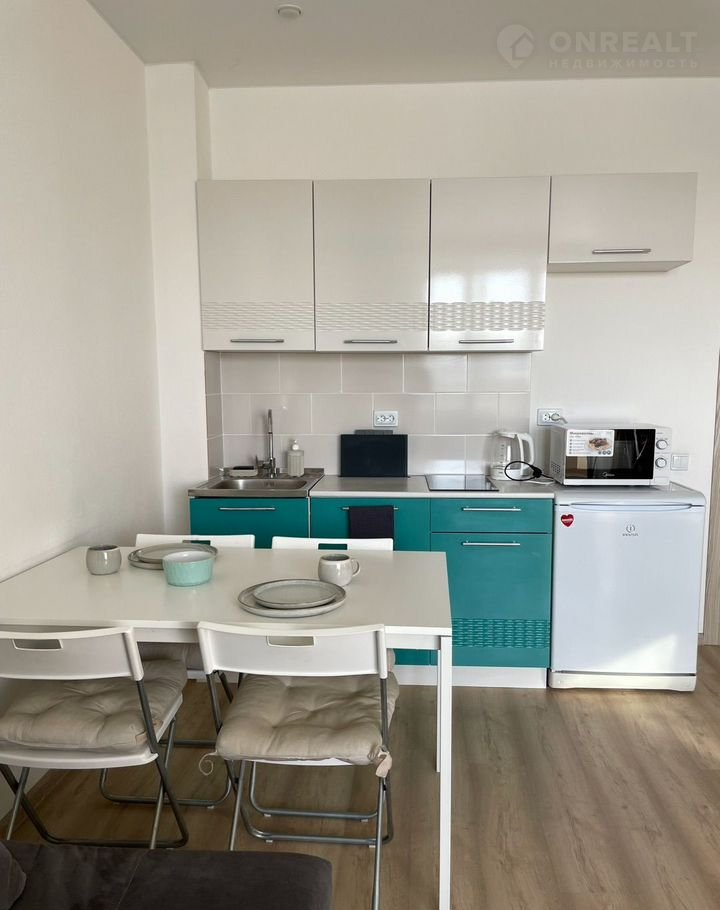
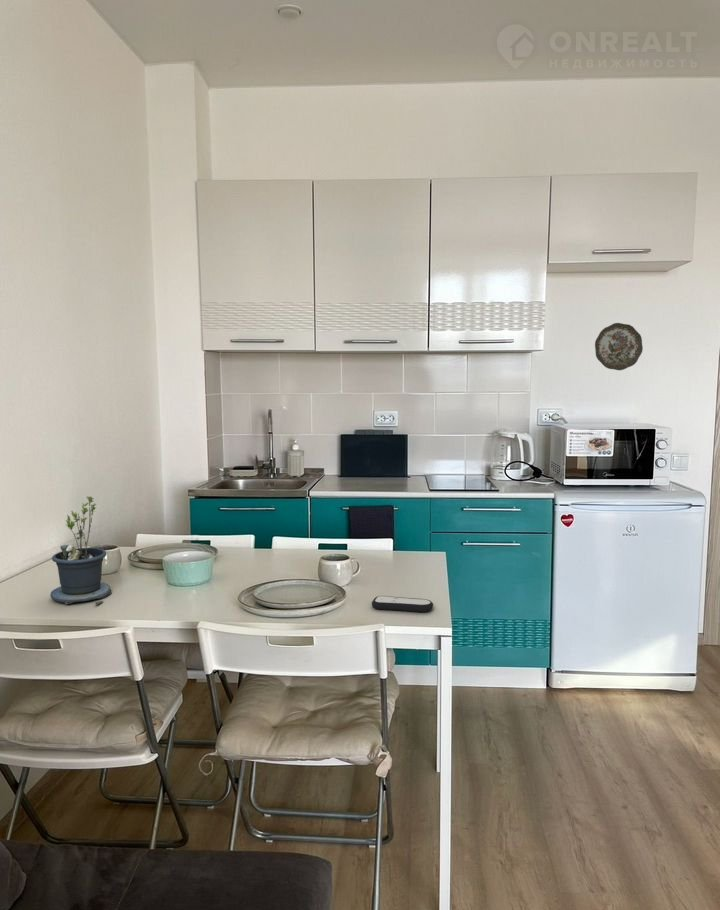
+ potted plant [48,495,113,607]
+ remote control [371,595,434,613]
+ decorative plate [594,322,644,371]
